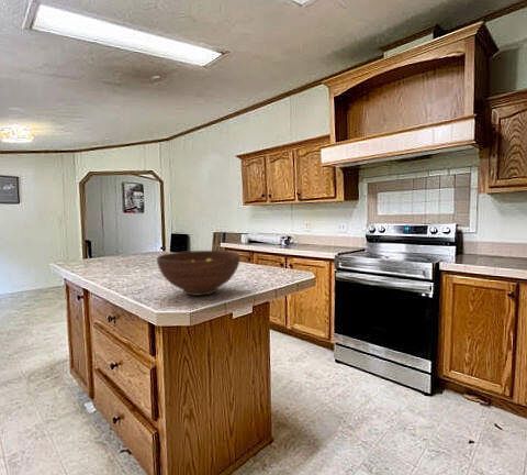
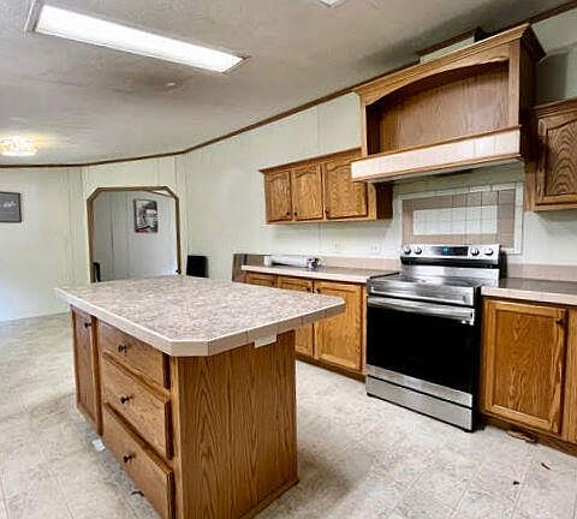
- fruit bowl [156,250,242,297]
